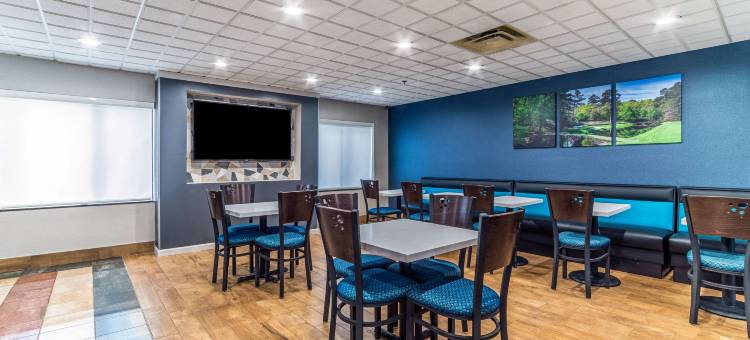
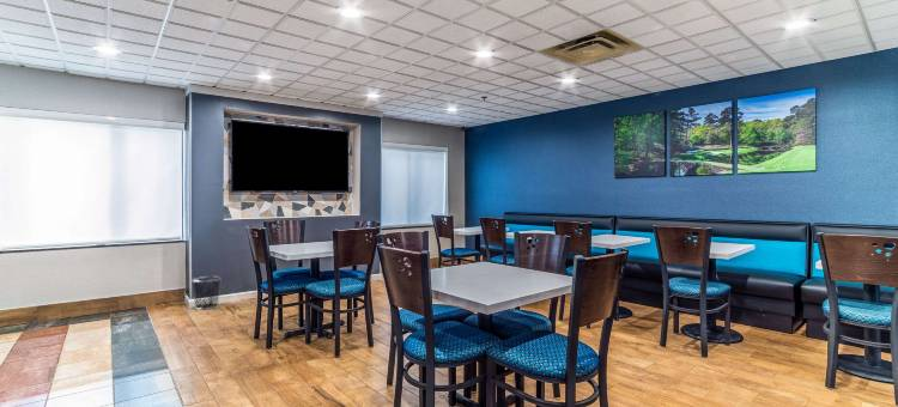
+ waste bin [190,275,223,311]
